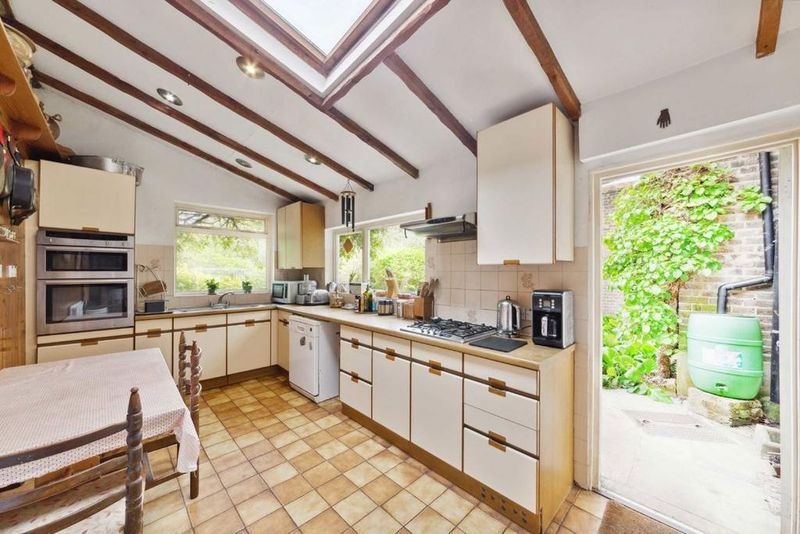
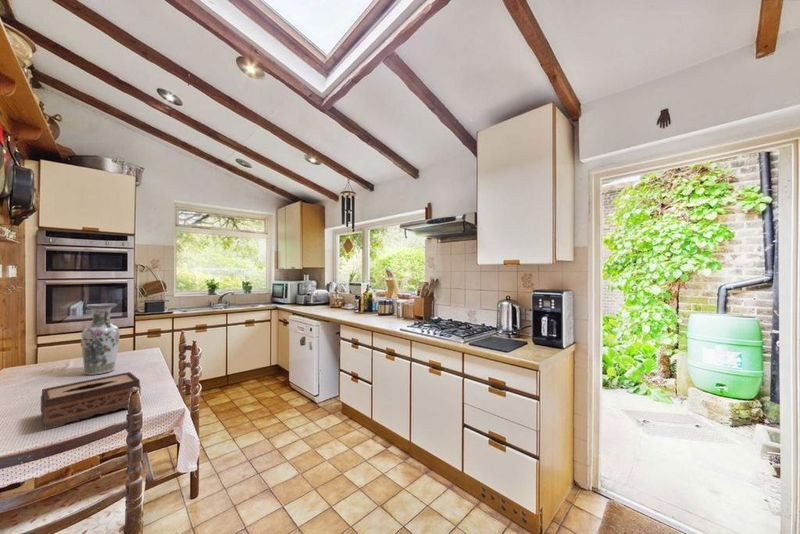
+ vase [80,303,120,376]
+ tissue box [40,371,142,431]
